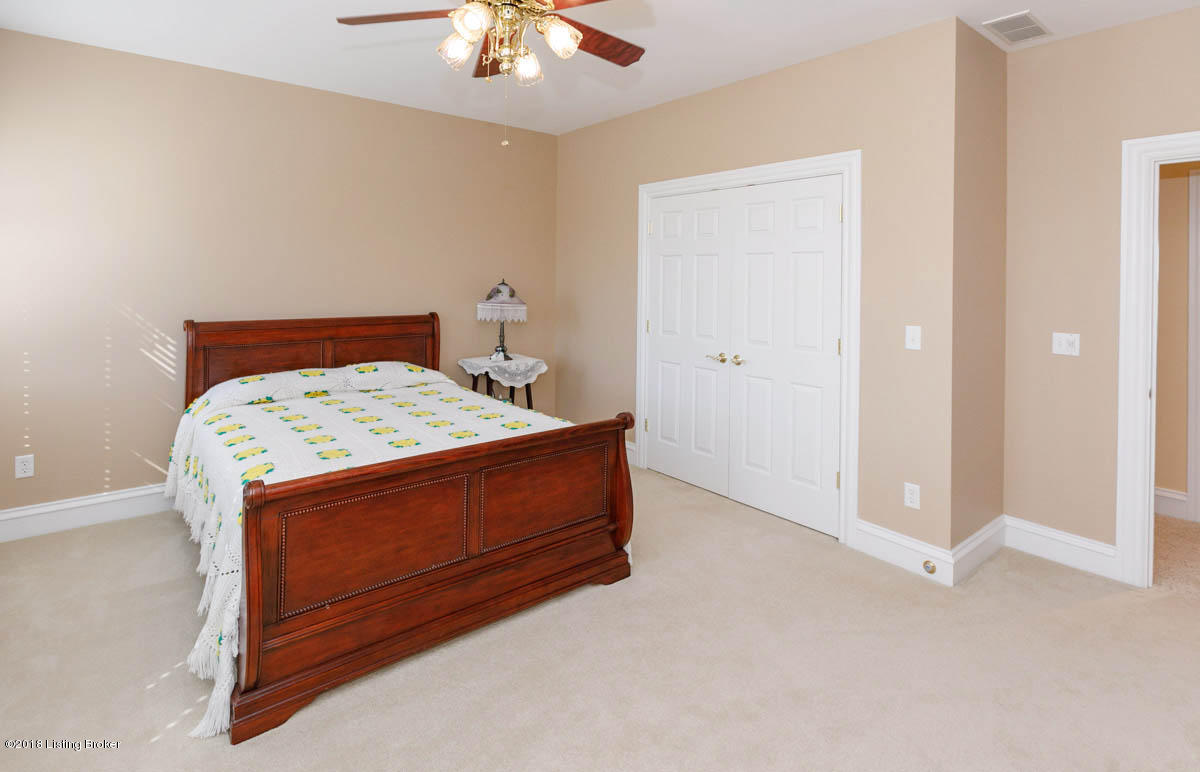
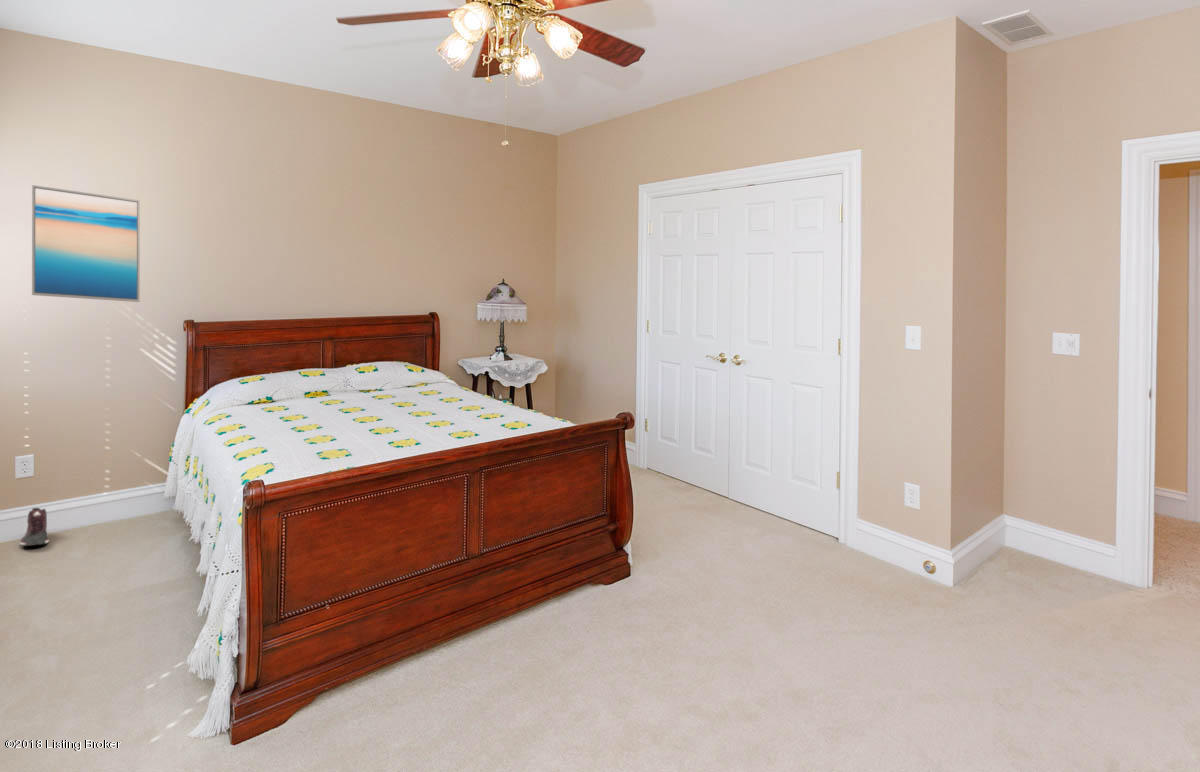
+ wall art [31,184,141,303]
+ sneaker [19,507,50,547]
